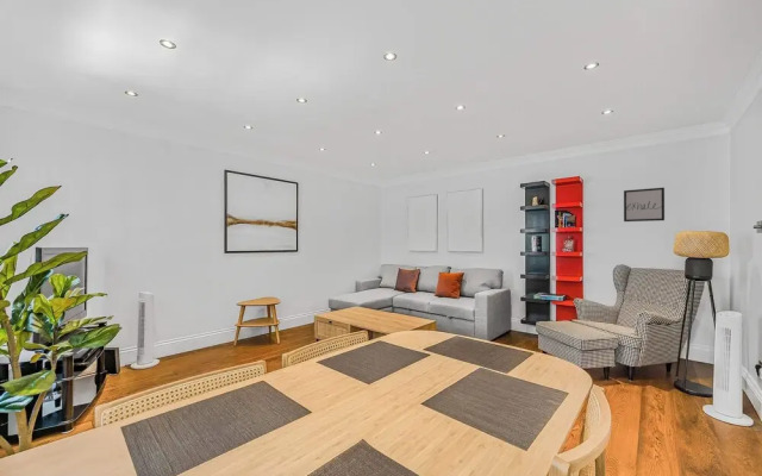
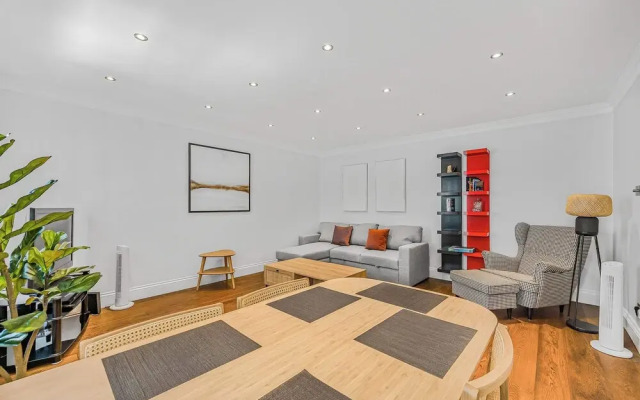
- wall art [623,187,666,223]
